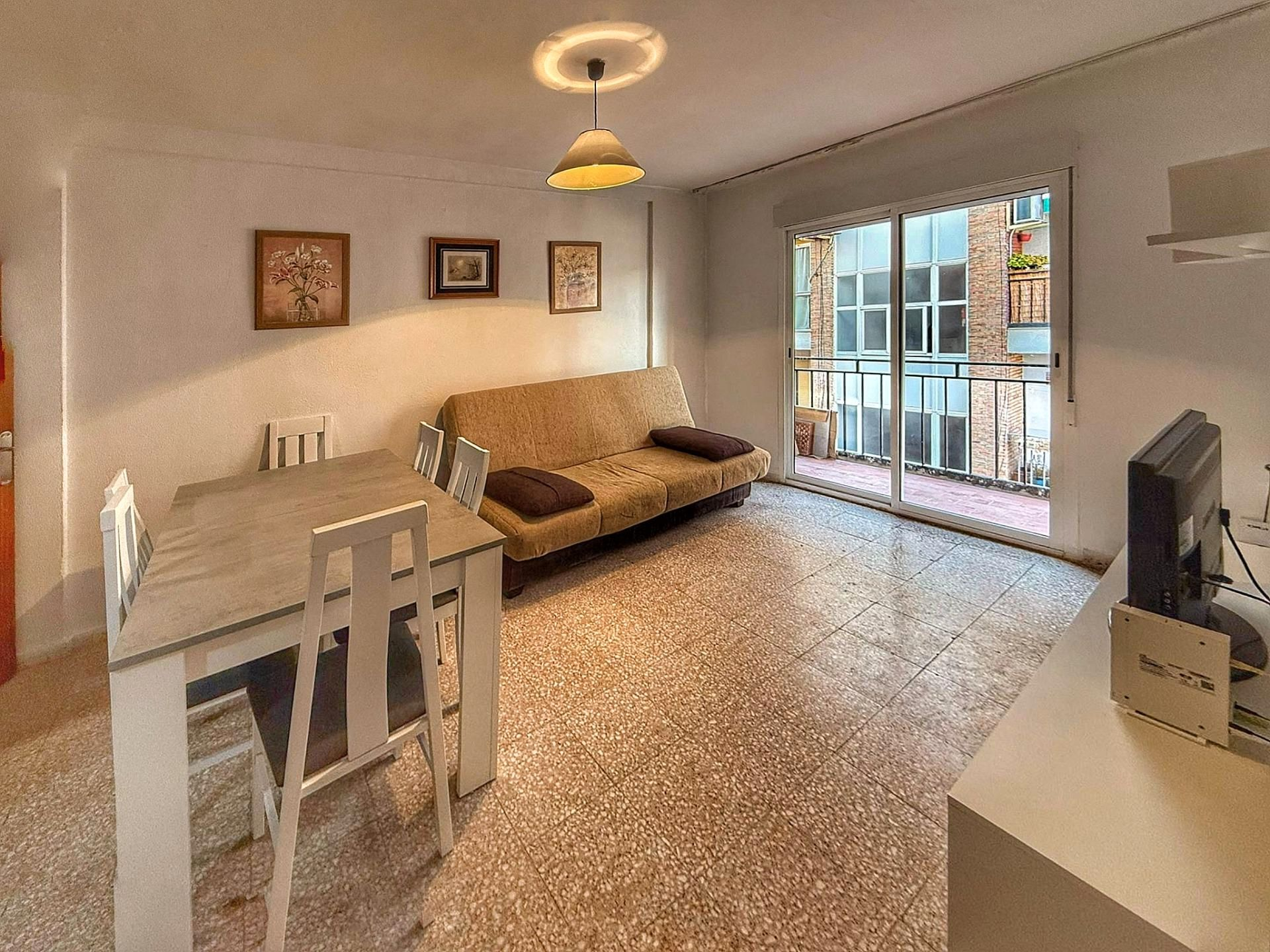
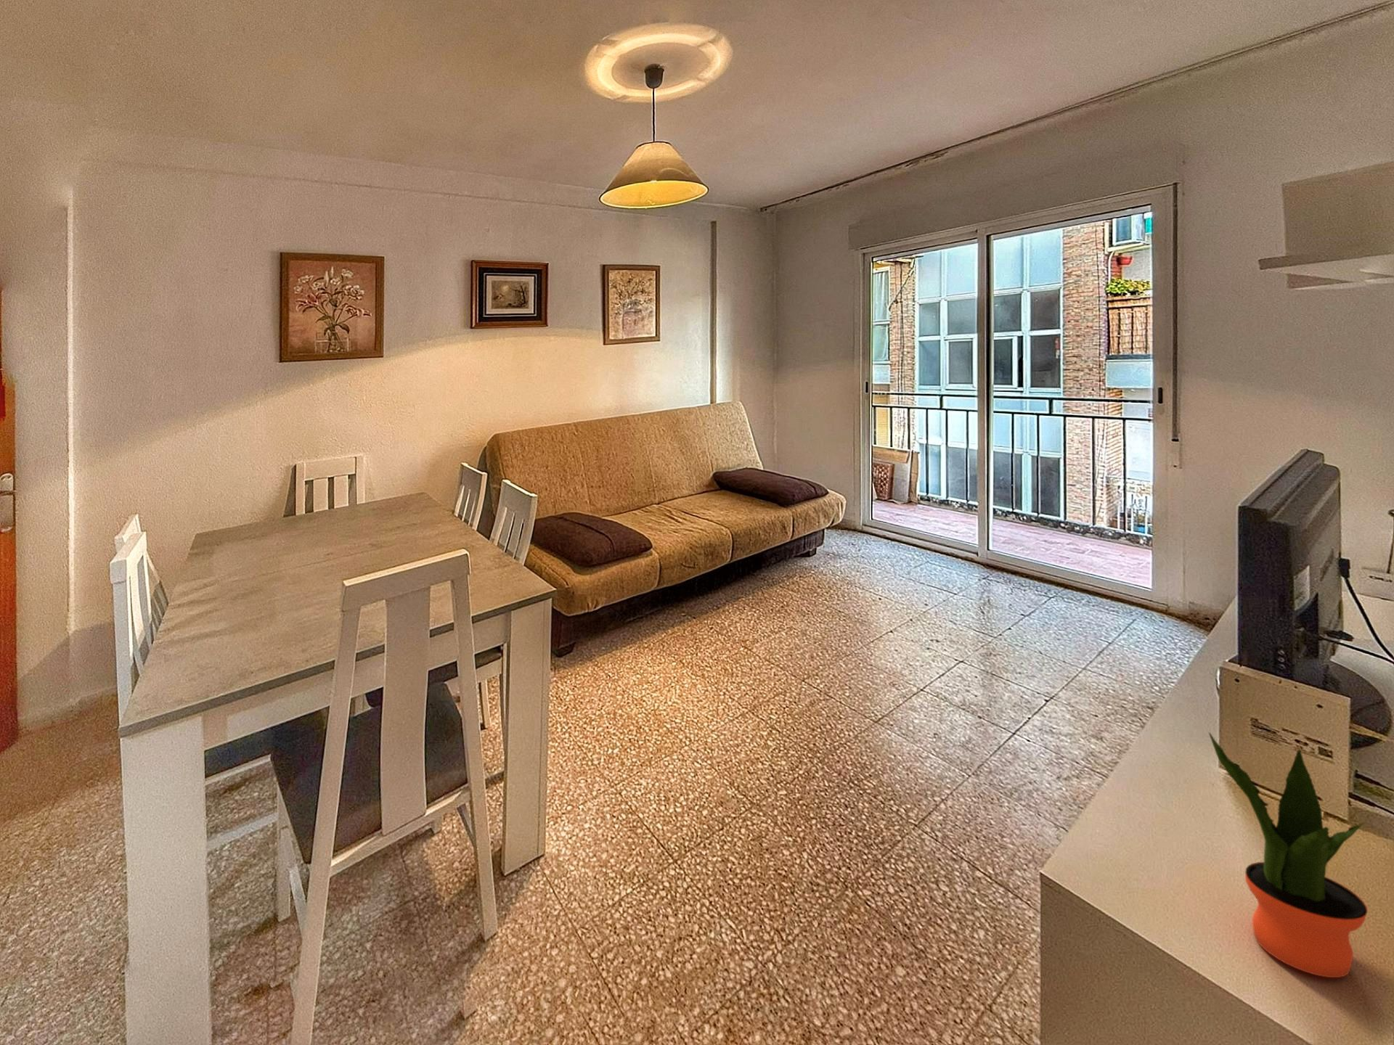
+ potted plant [1207,731,1369,978]
